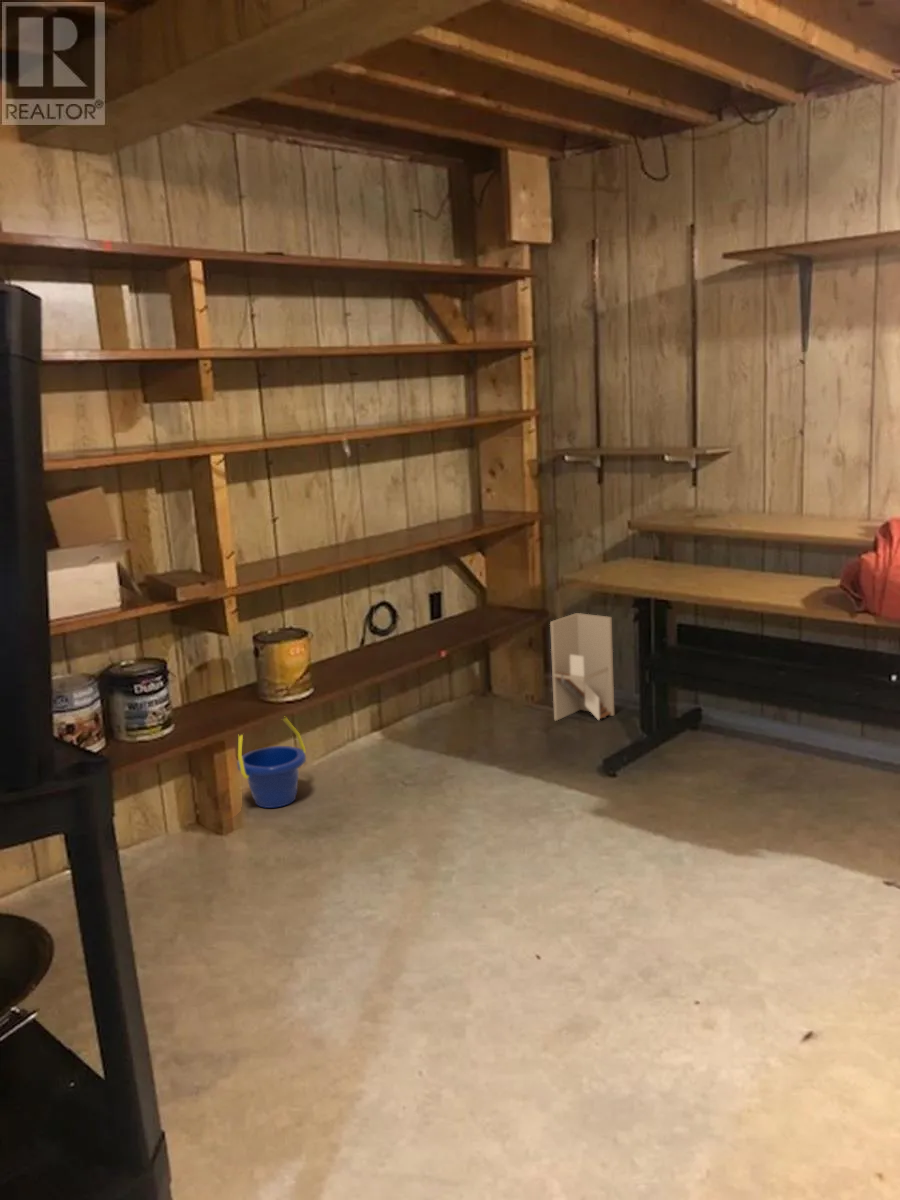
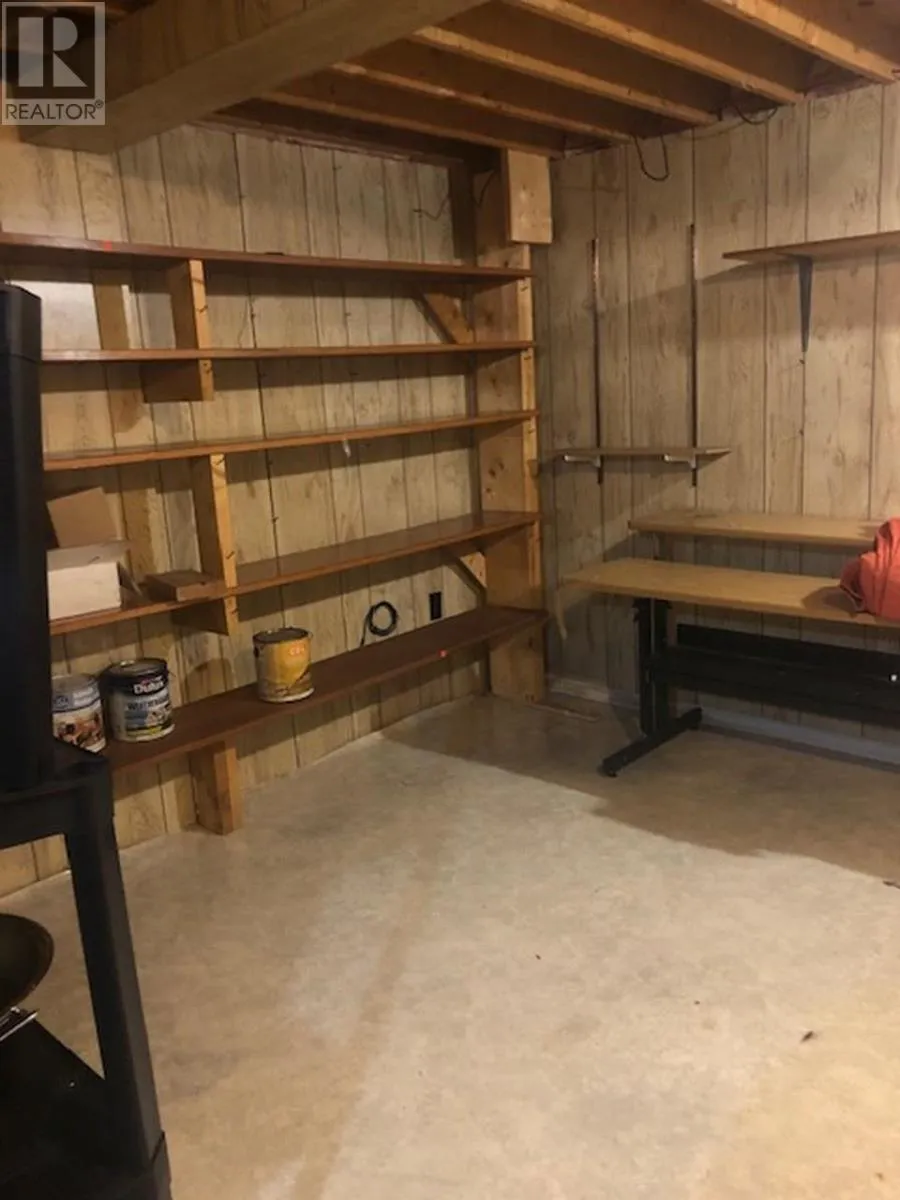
- cardboard box [549,612,615,722]
- bucket [236,717,307,809]
